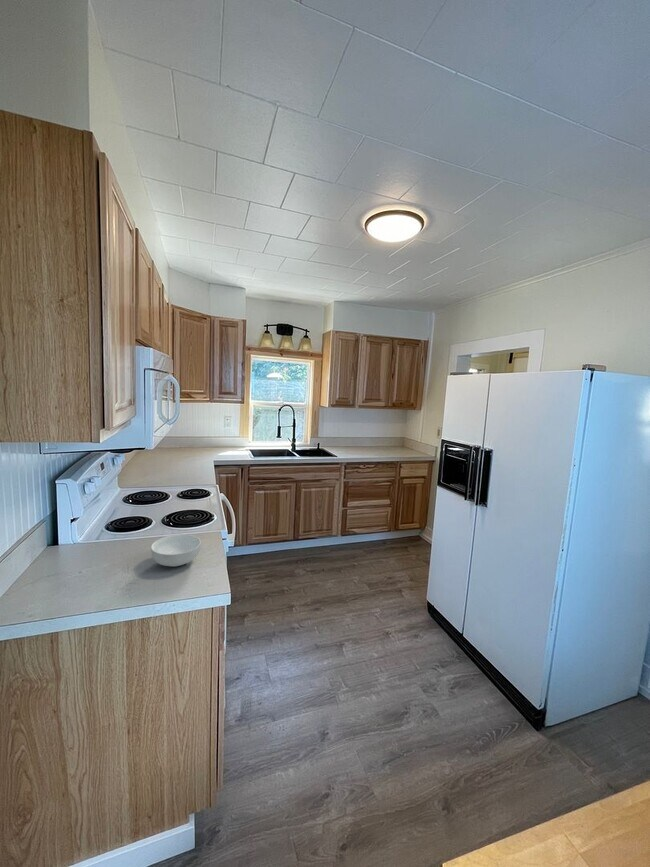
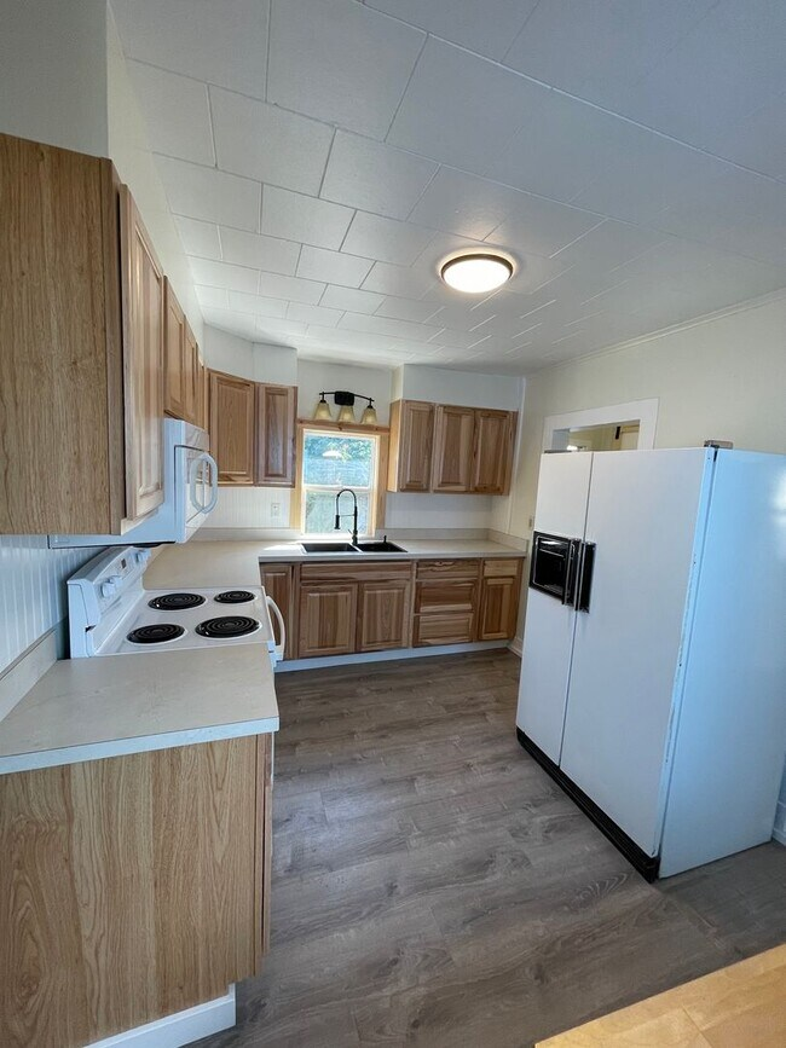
- cereal bowl [150,533,202,568]
